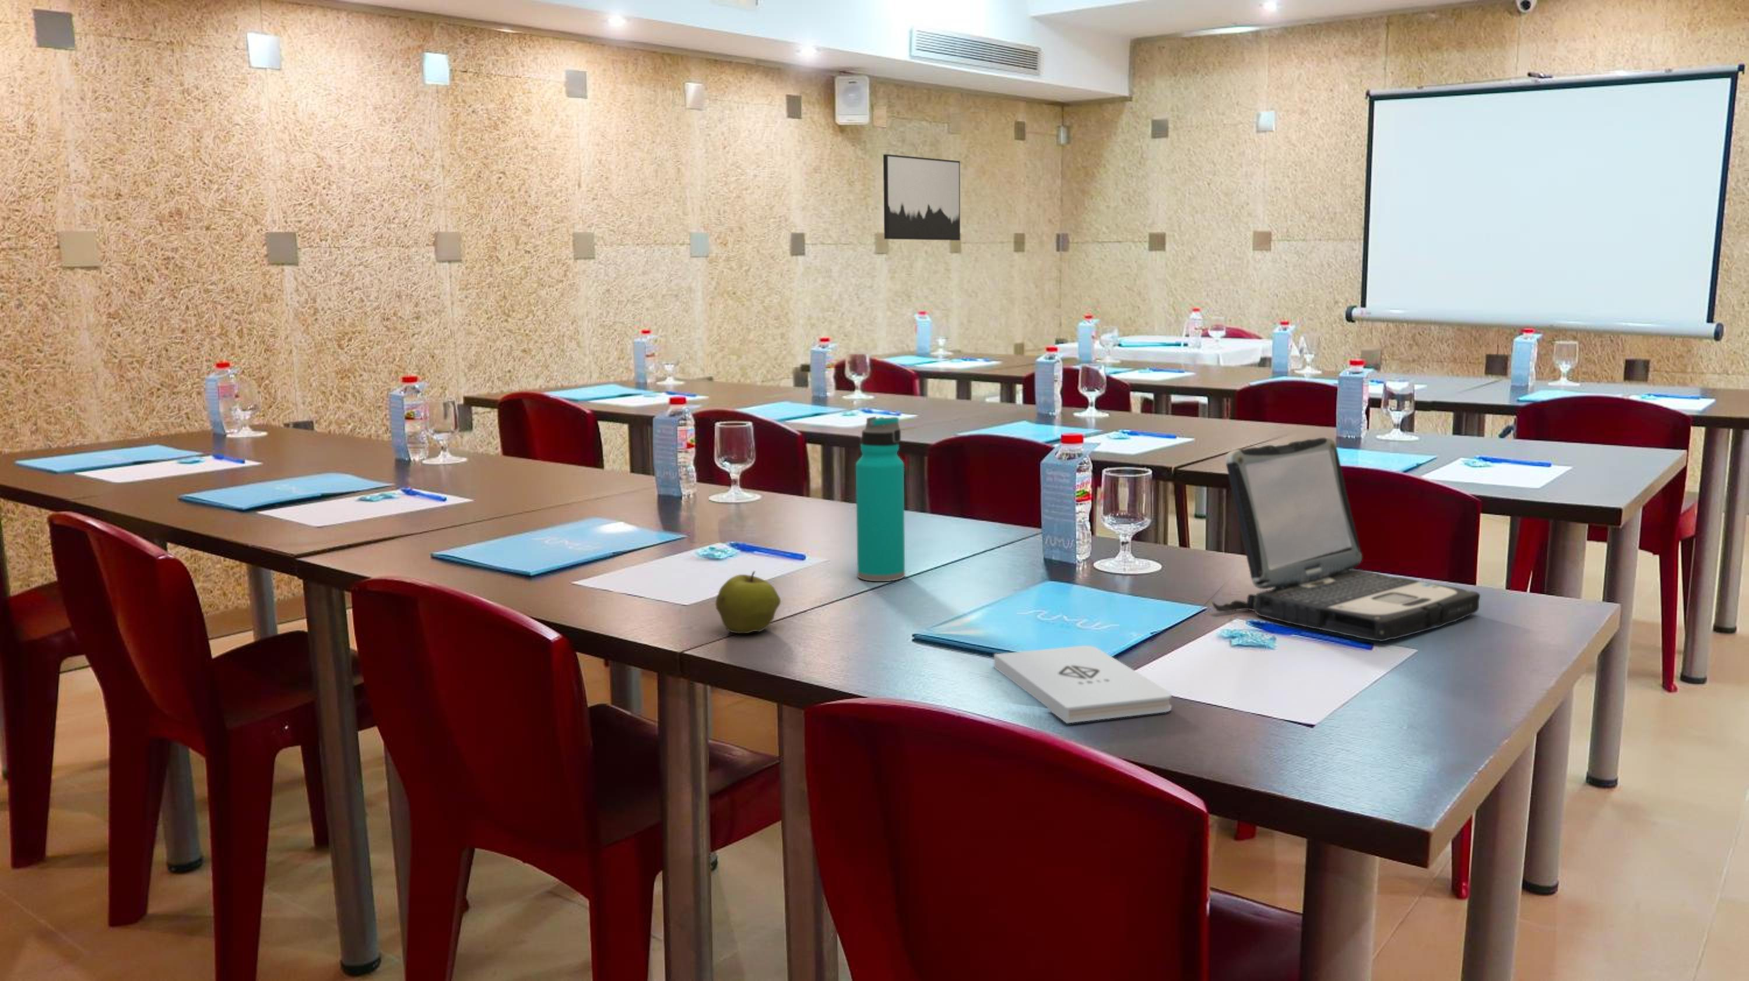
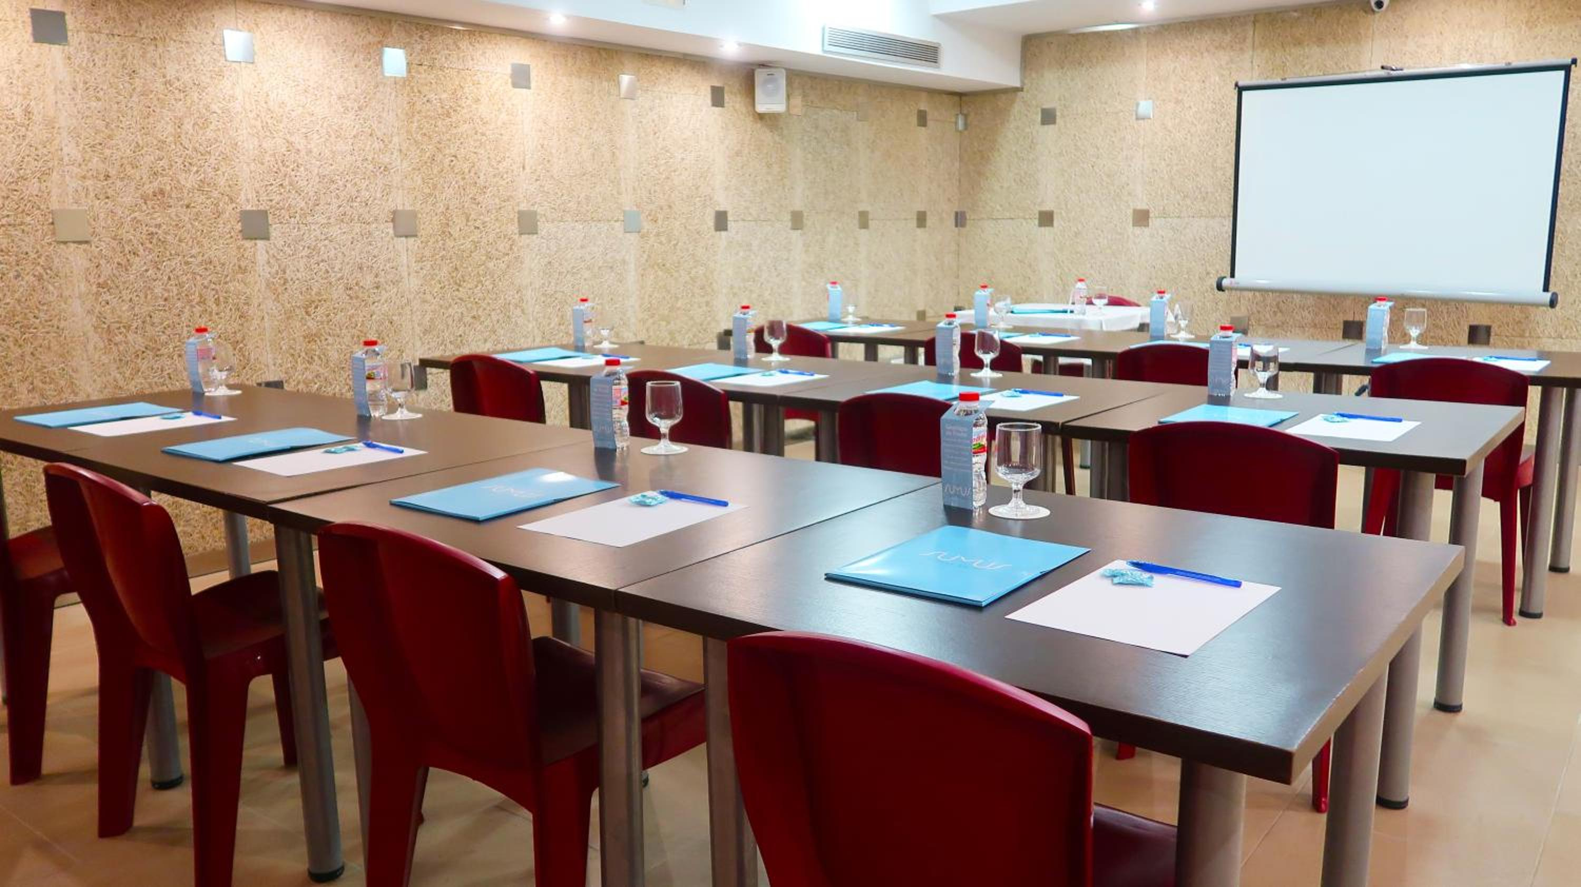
- water bottle [855,415,906,582]
- laptop [1212,436,1481,642]
- wall art [883,154,961,241]
- notepad [993,645,1172,724]
- apple [715,570,781,634]
